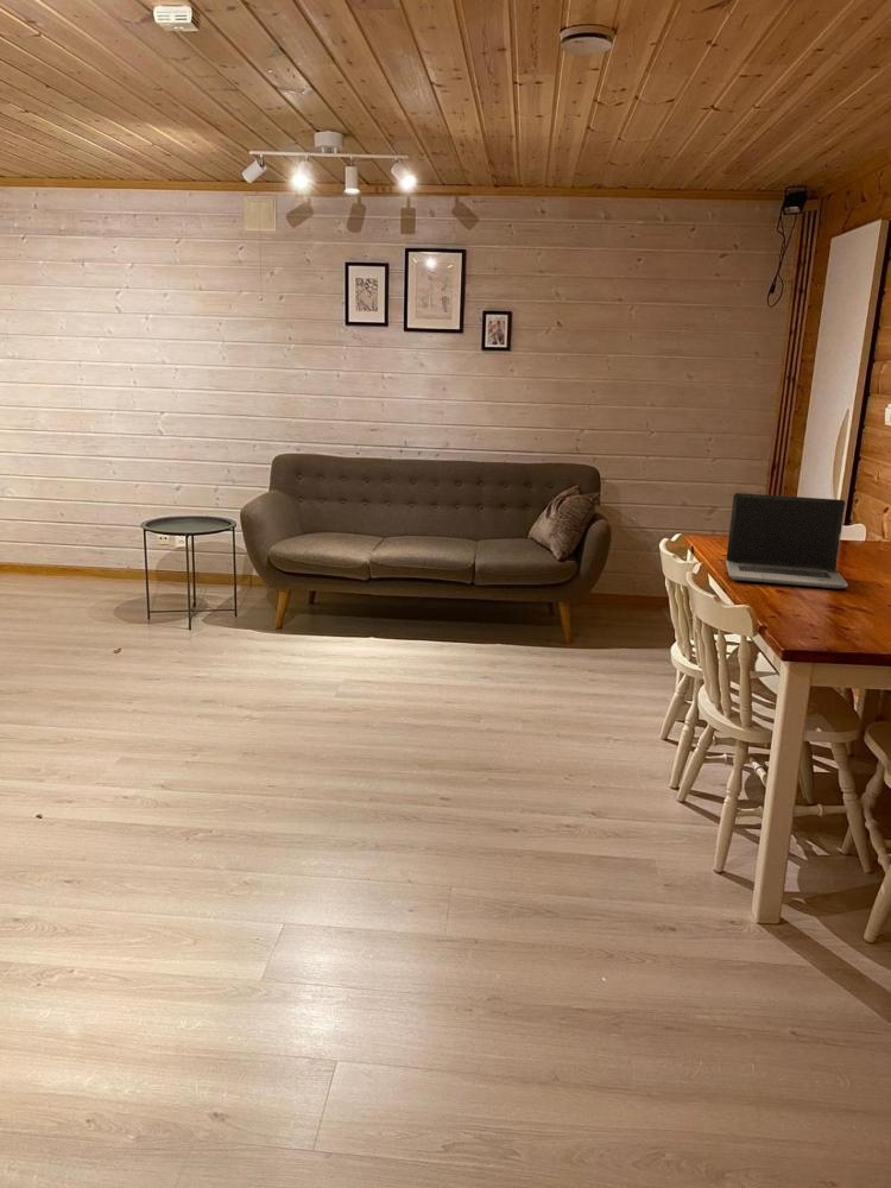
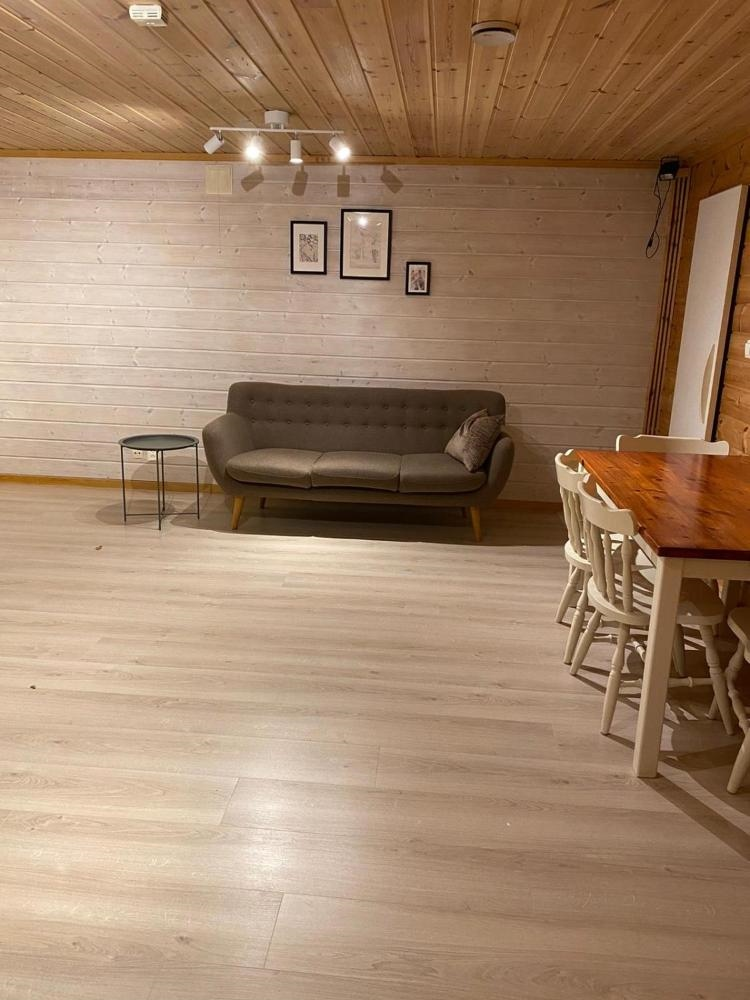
- laptop computer [725,492,849,589]
